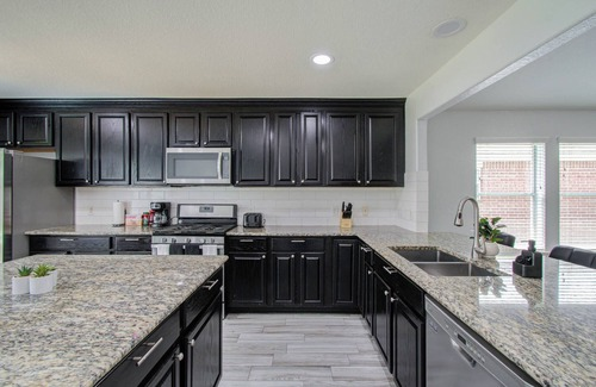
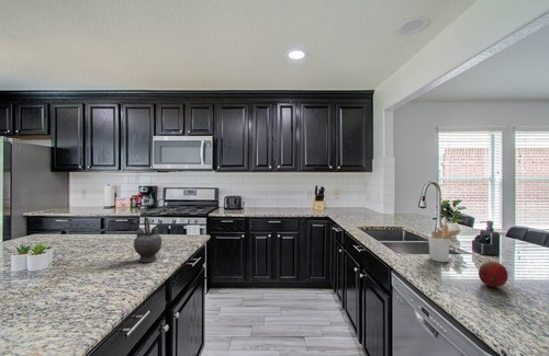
+ fruit [478,261,509,288]
+ teapot [133,215,163,263]
+ utensil holder [427,225,462,263]
